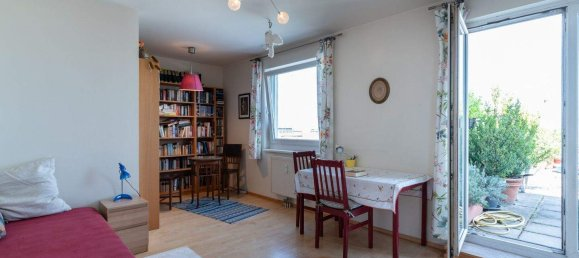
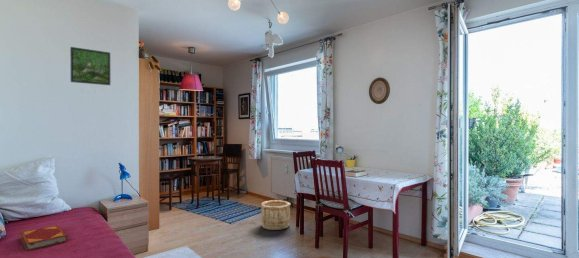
+ wooden bucket [260,199,292,231]
+ hardback book [19,224,69,252]
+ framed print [69,46,111,86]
